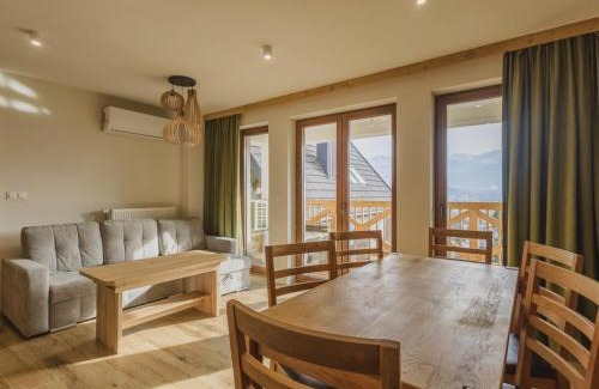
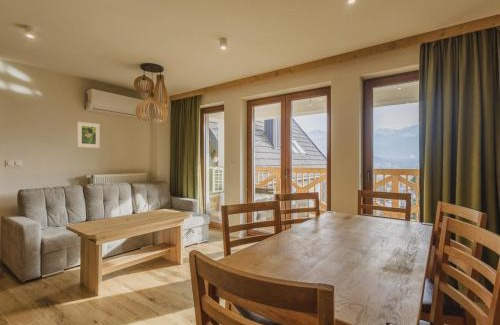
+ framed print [76,121,101,149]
